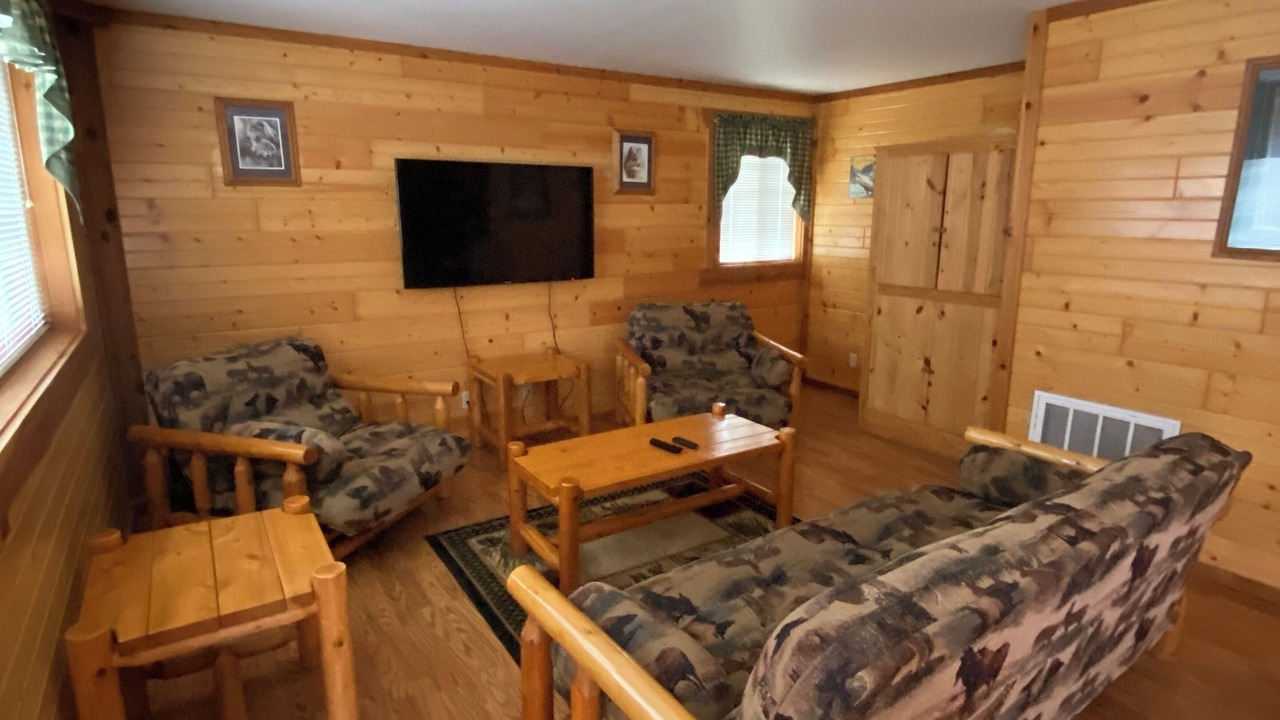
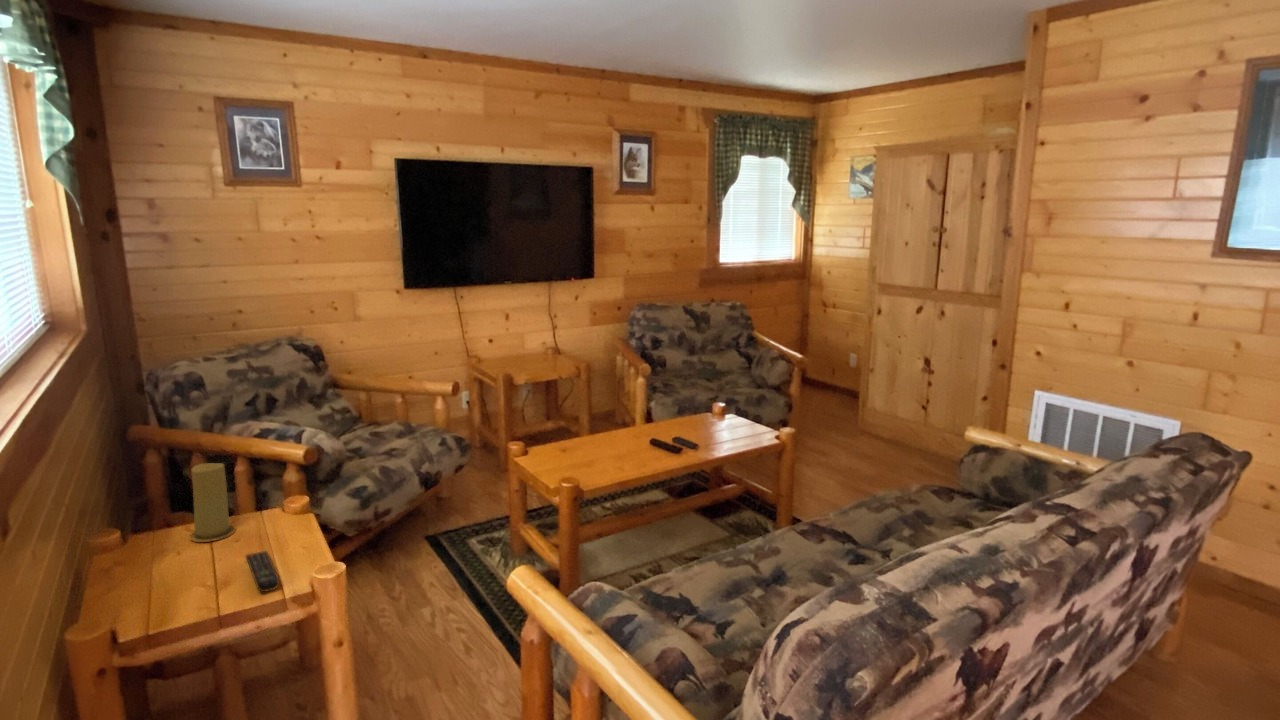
+ remote control [245,549,280,593]
+ candle [188,462,237,543]
